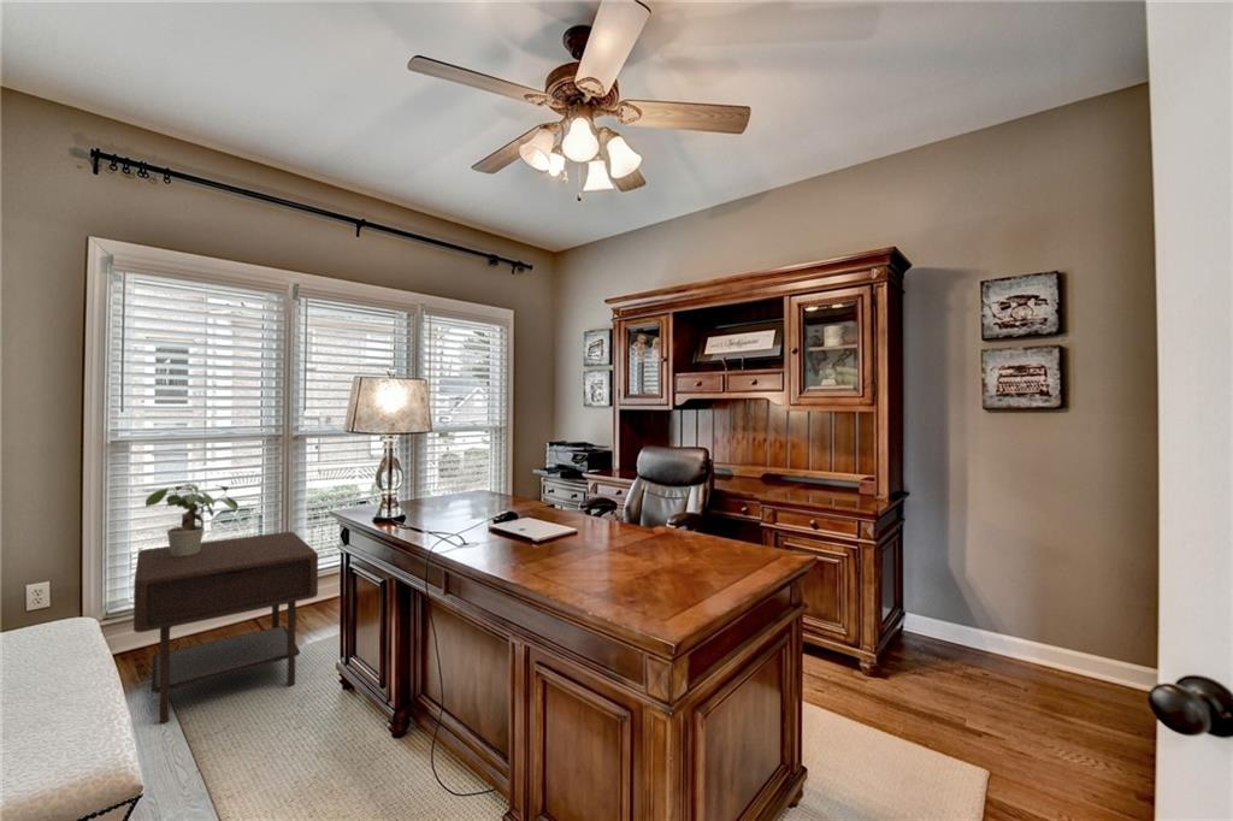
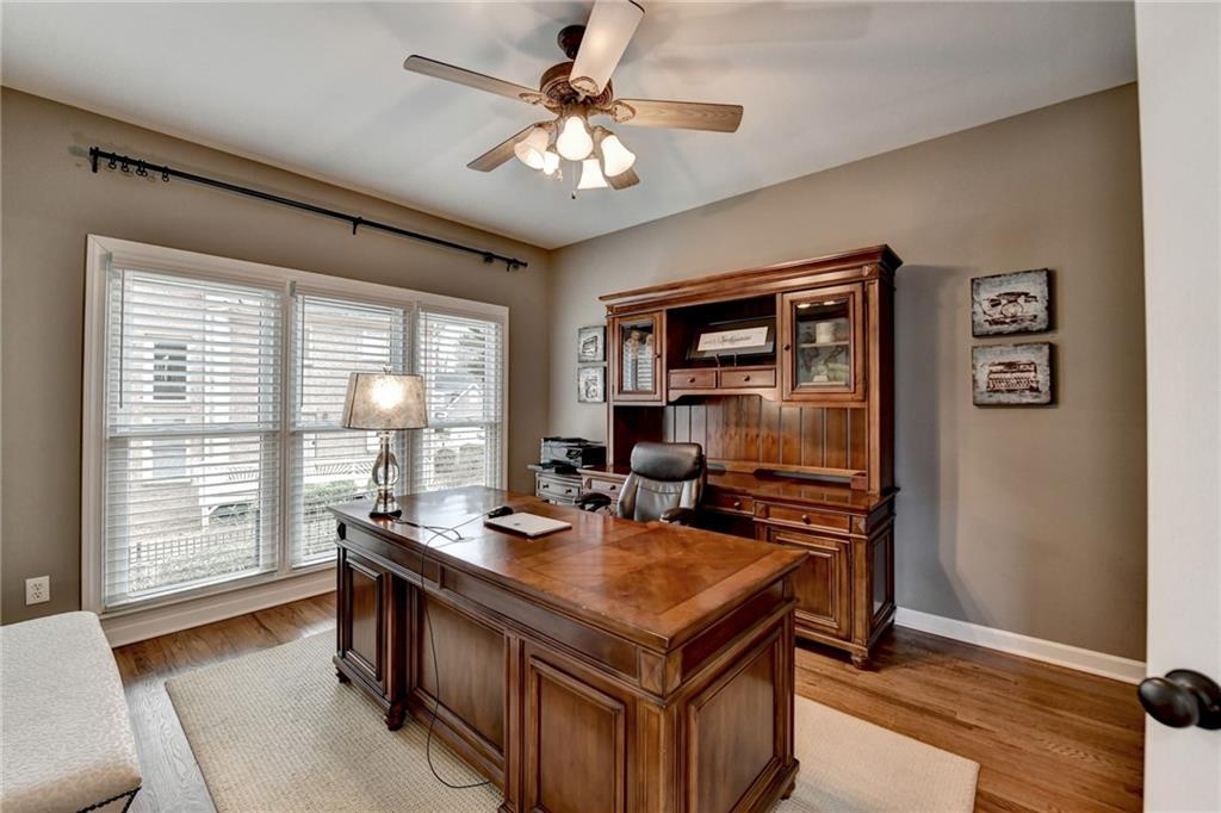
- side table [132,531,319,723]
- potted plant [144,483,240,556]
